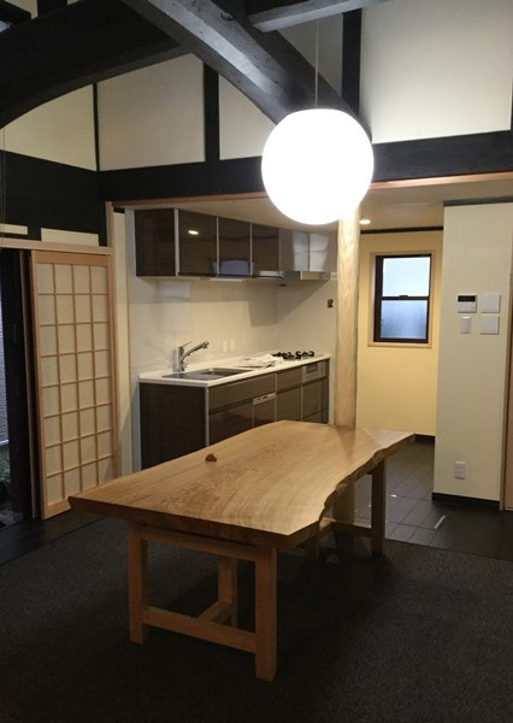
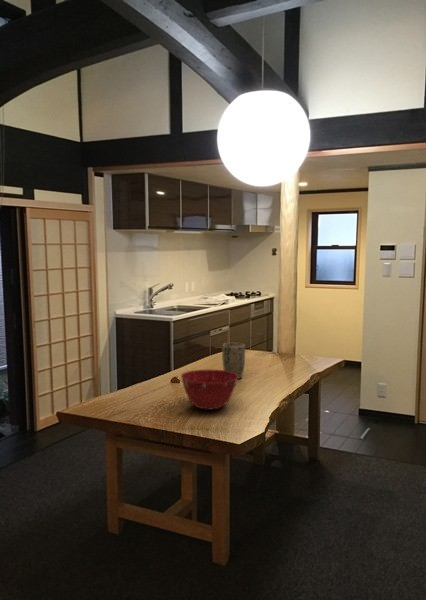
+ mixing bowl [180,368,238,411]
+ plant pot [221,342,246,380]
